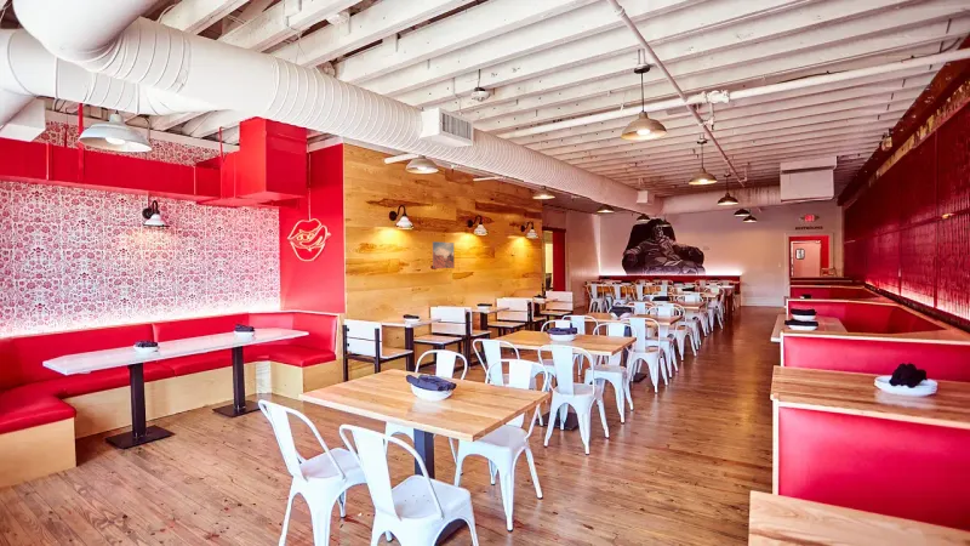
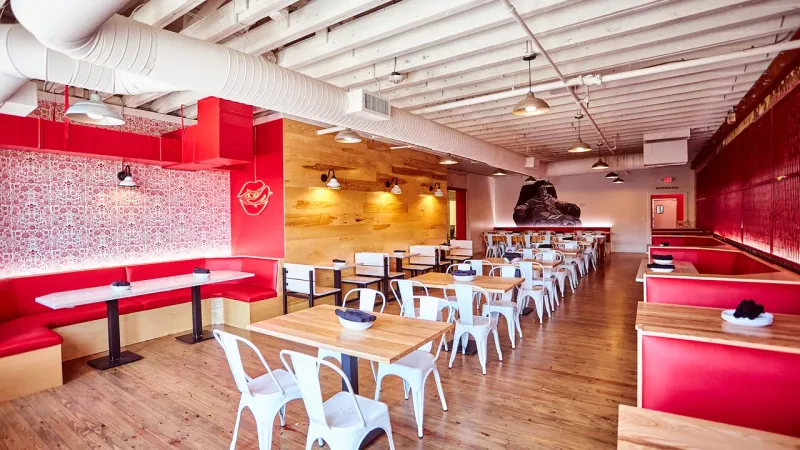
- wall art [432,240,456,269]
